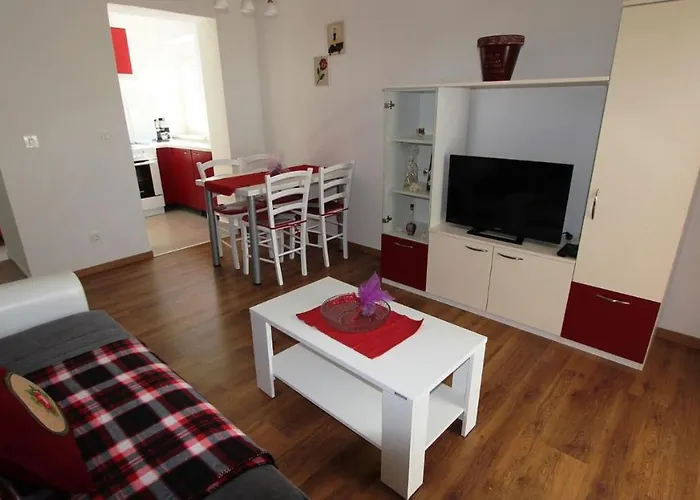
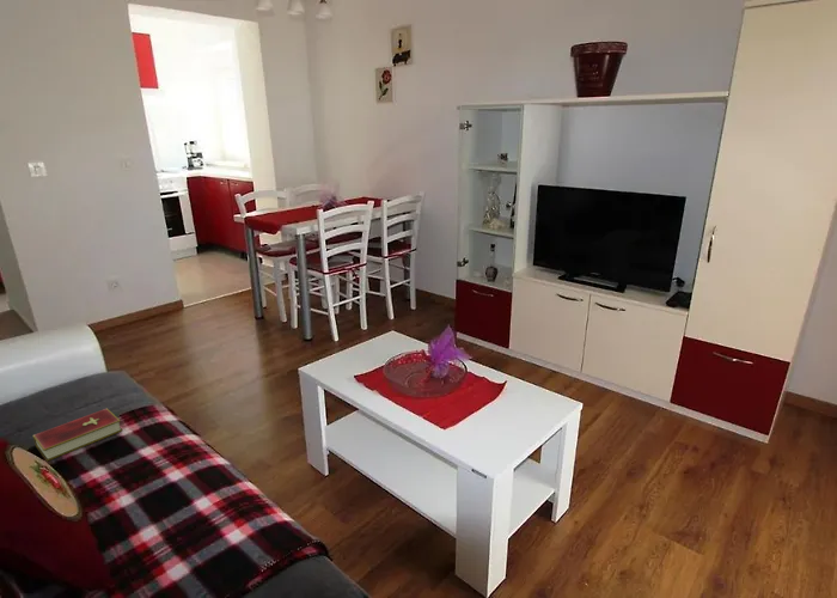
+ hardcover book [32,408,123,463]
